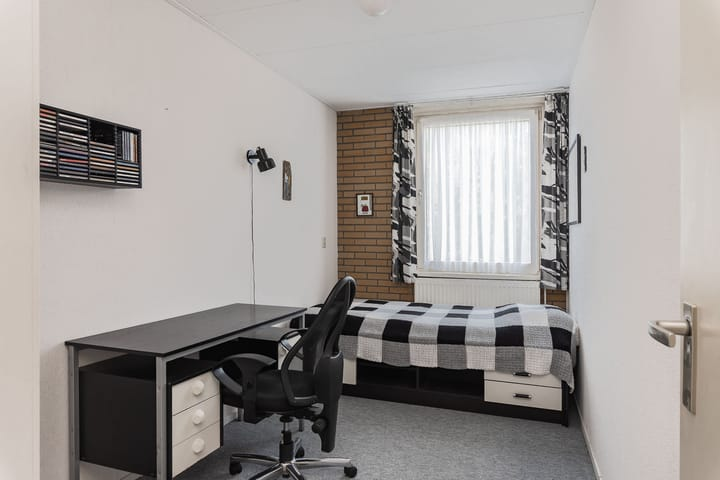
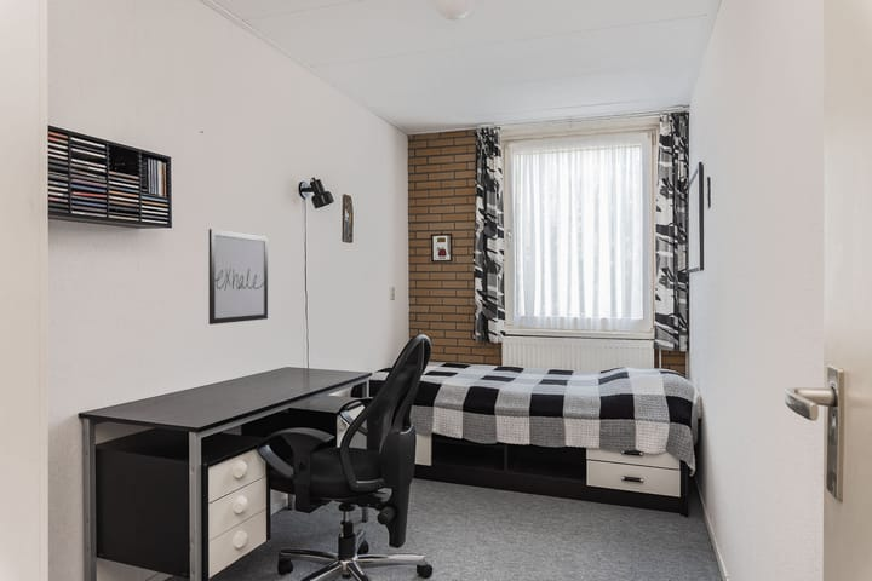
+ wall art [208,228,269,326]
